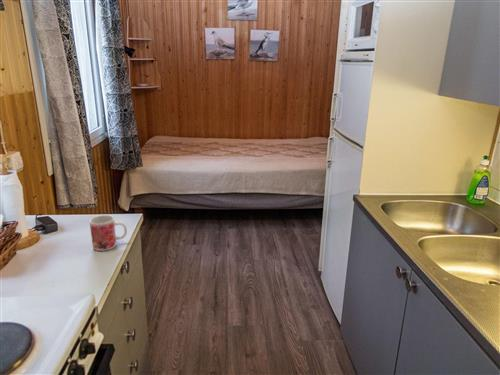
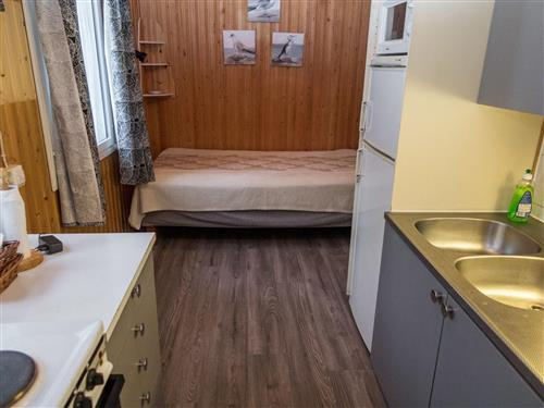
- mug [89,214,128,252]
